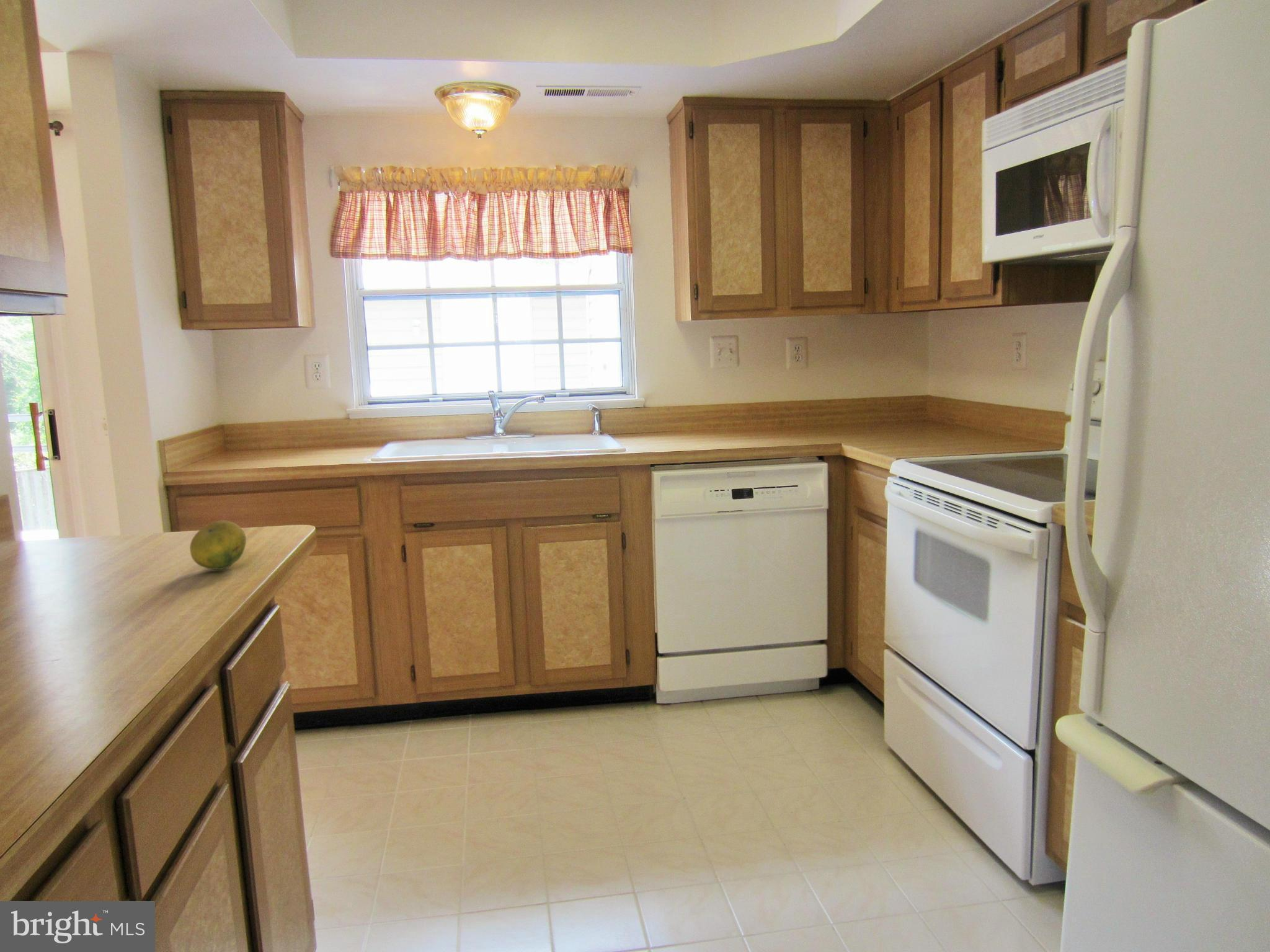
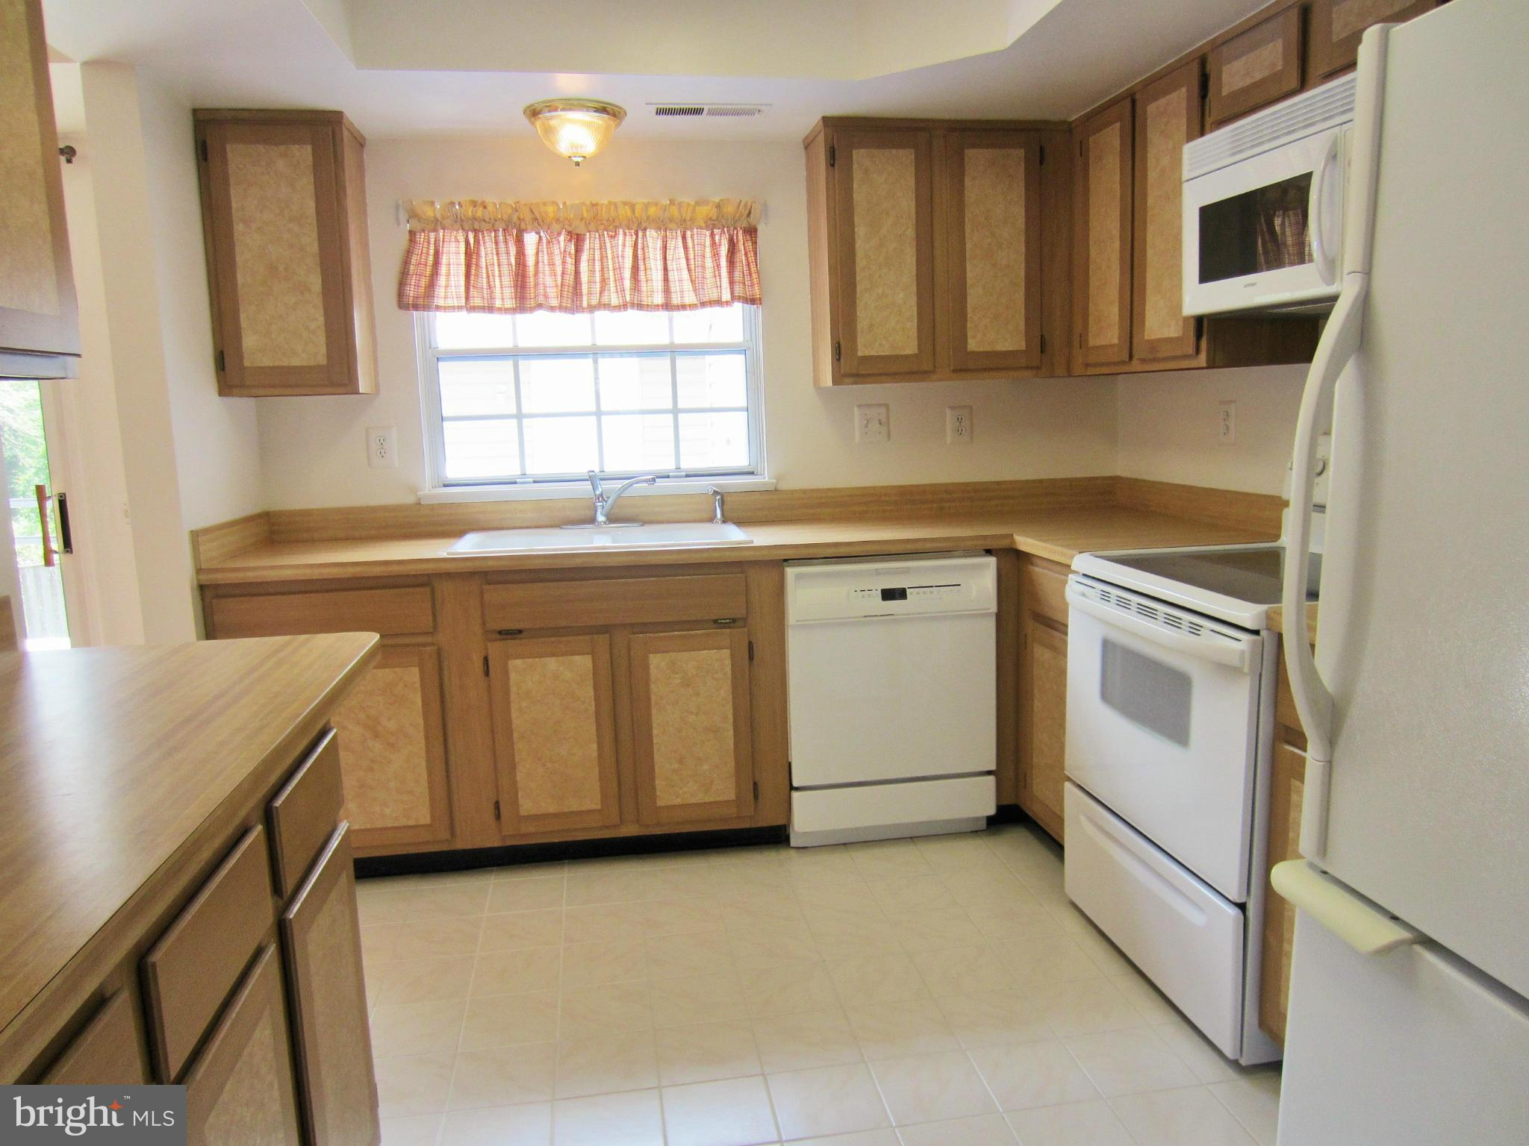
- fruit [189,519,247,570]
